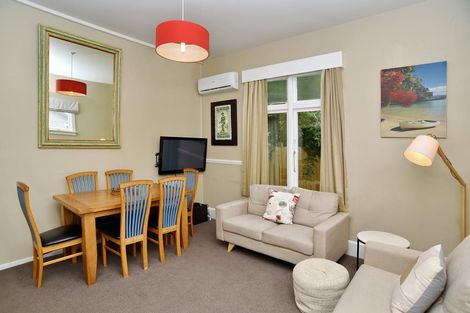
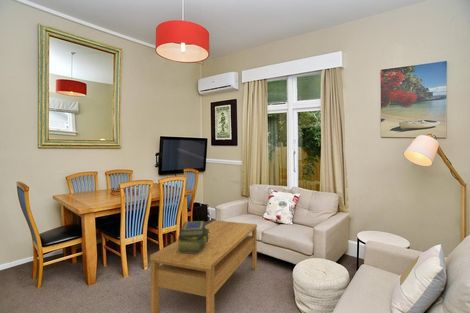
+ stack of books [175,220,210,254]
+ coffee table [149,219,258,313]
